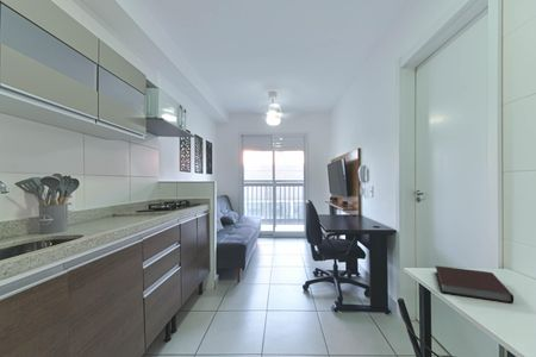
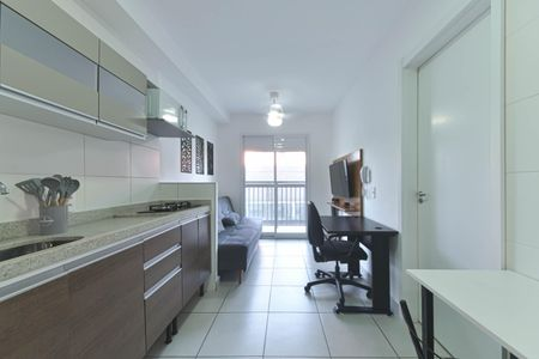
- notebook [434,264,515,305]
